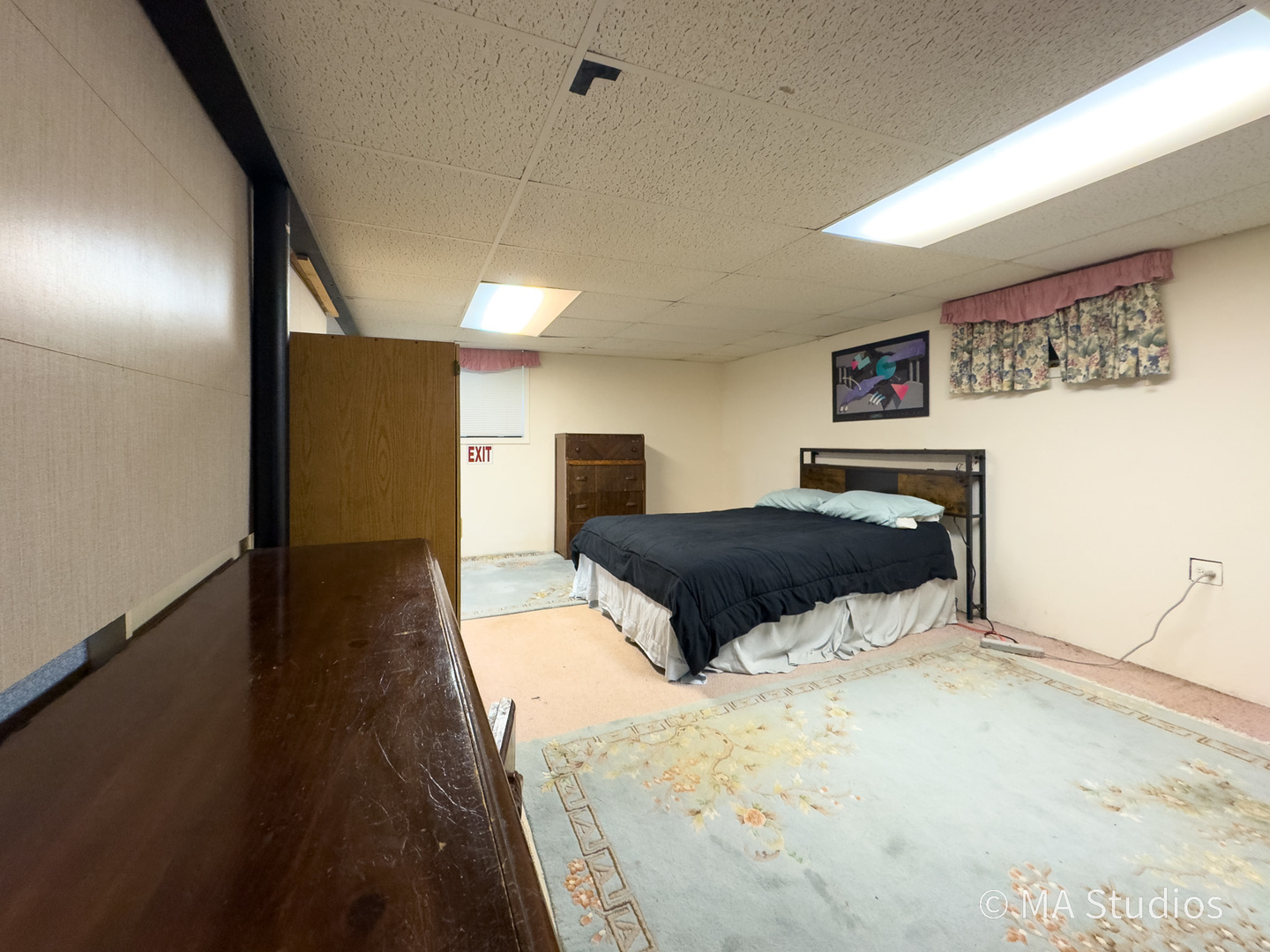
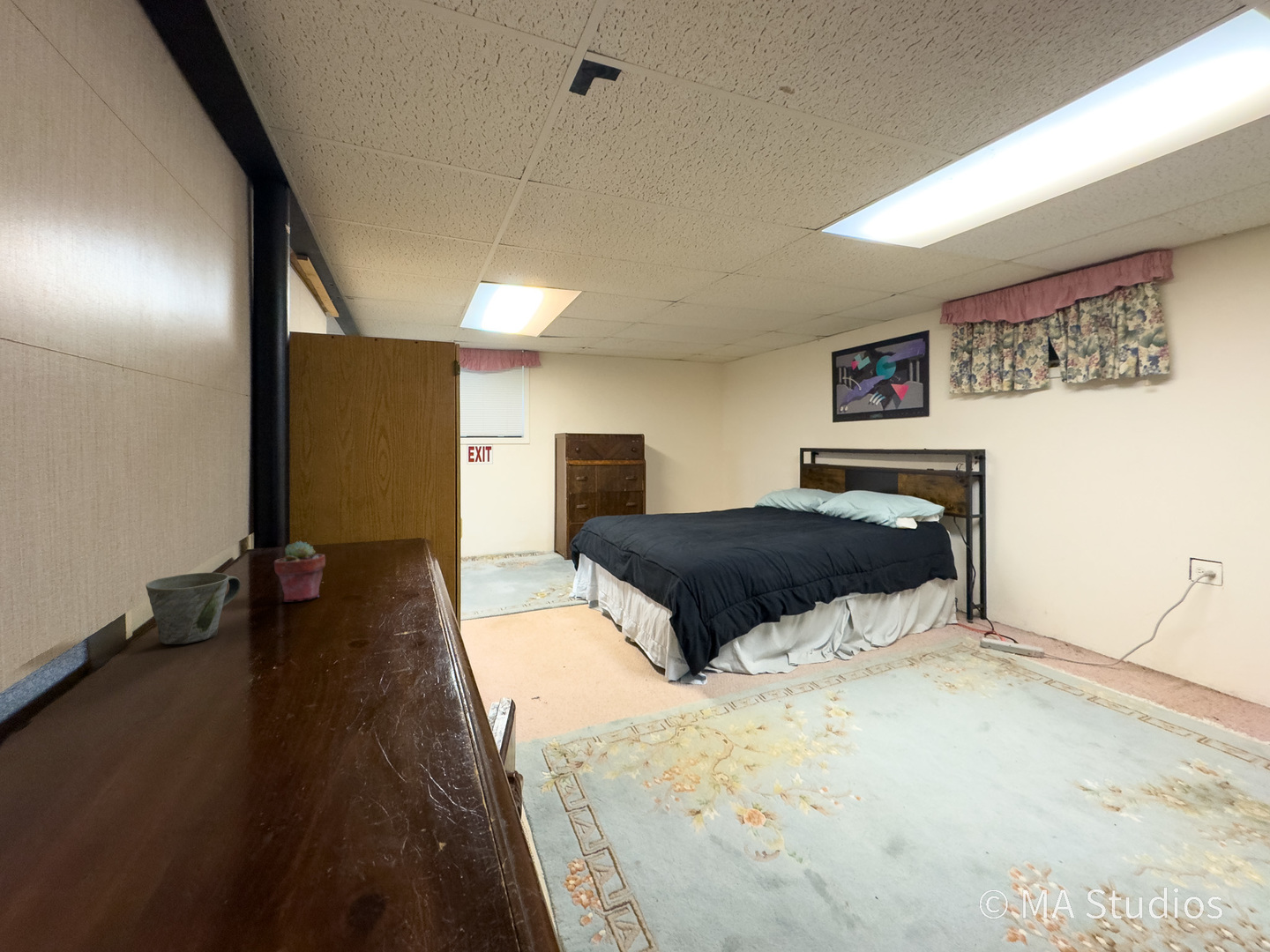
+ potted succulent [273,540,326,602]
+ mug [145,572,242,645]
